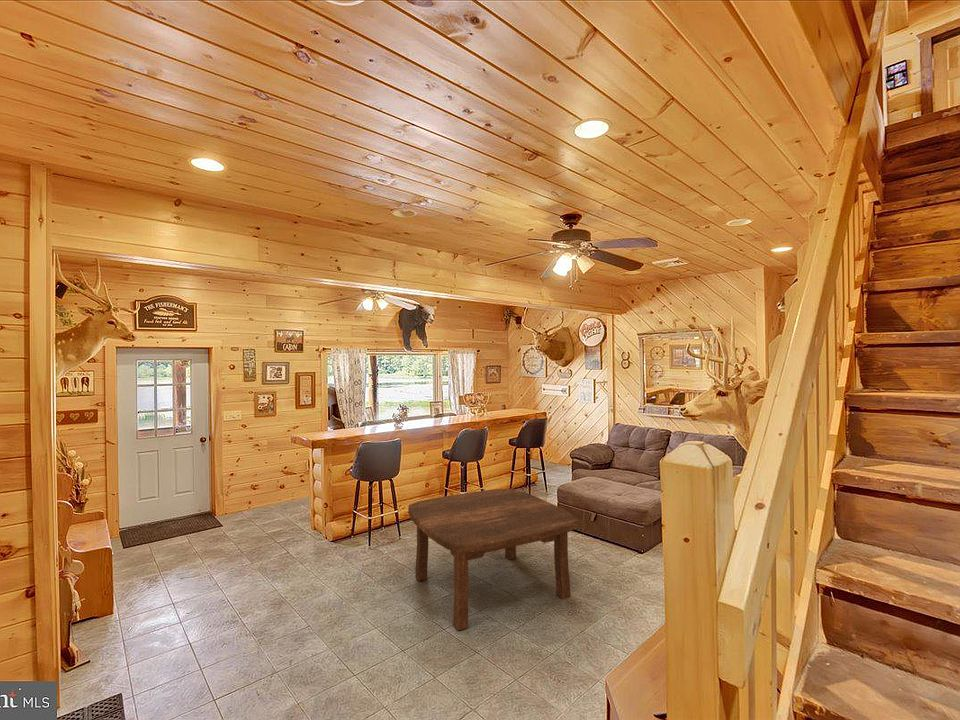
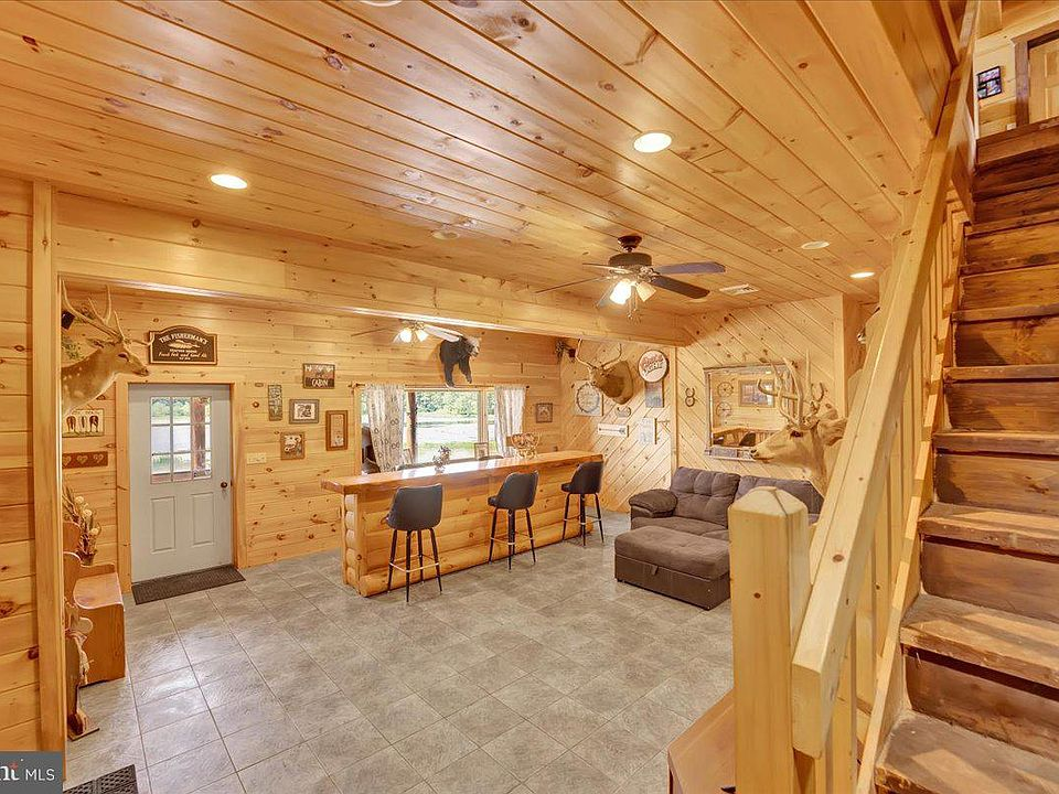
- coffee table [407,488,579,632]
